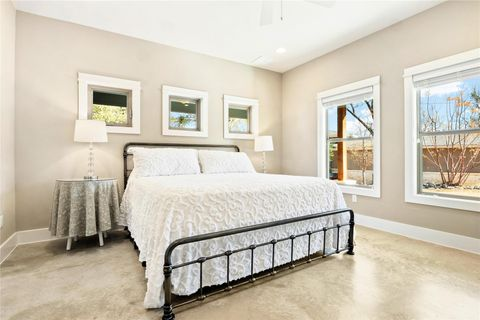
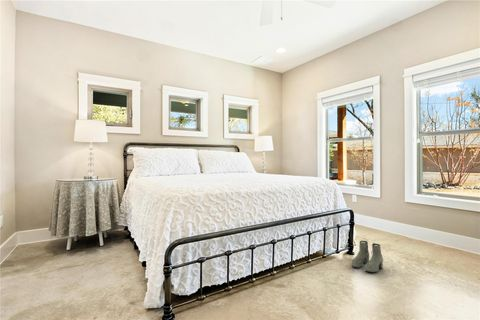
+ boots [350,240,384,273]
